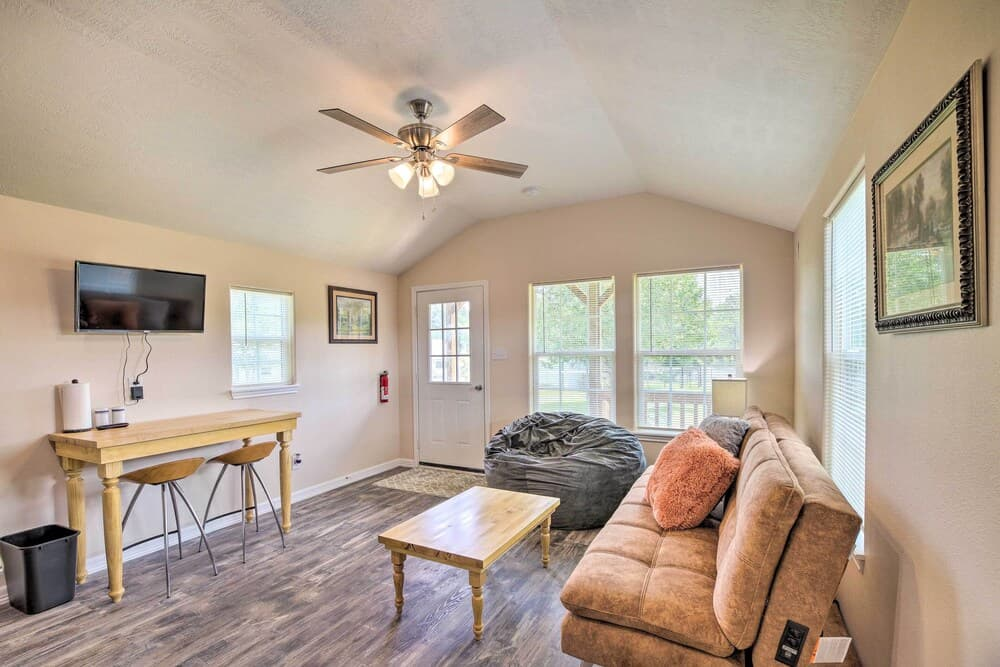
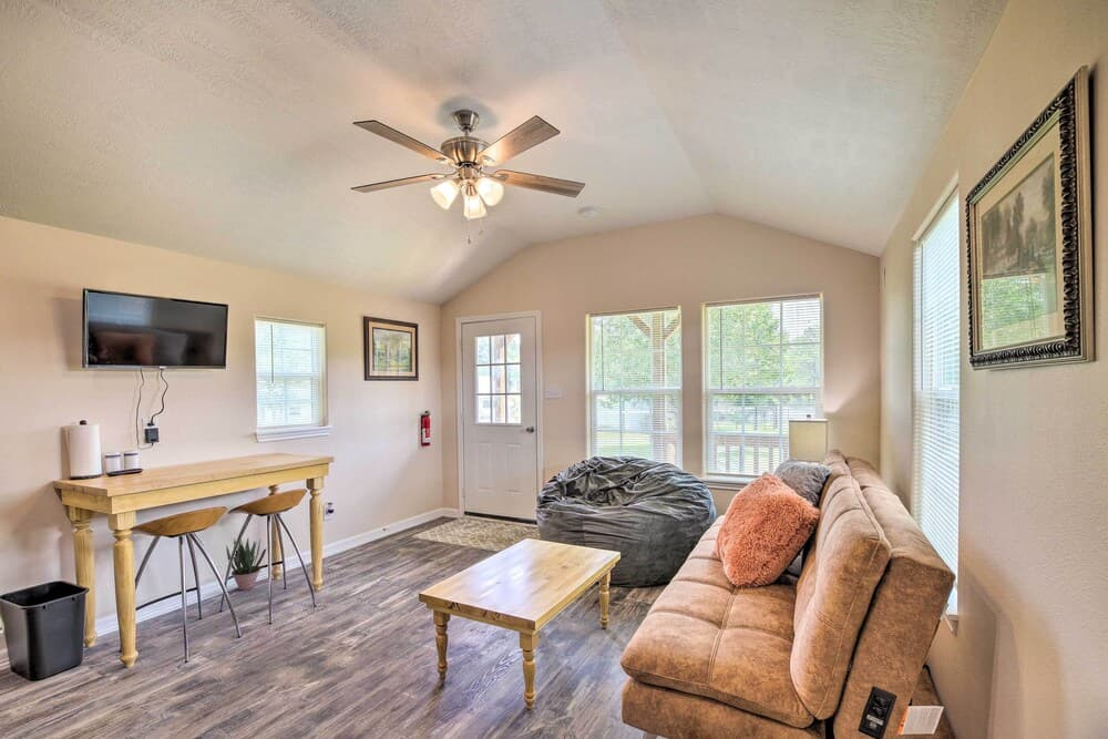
+ potted plant [225,537,267,592]
